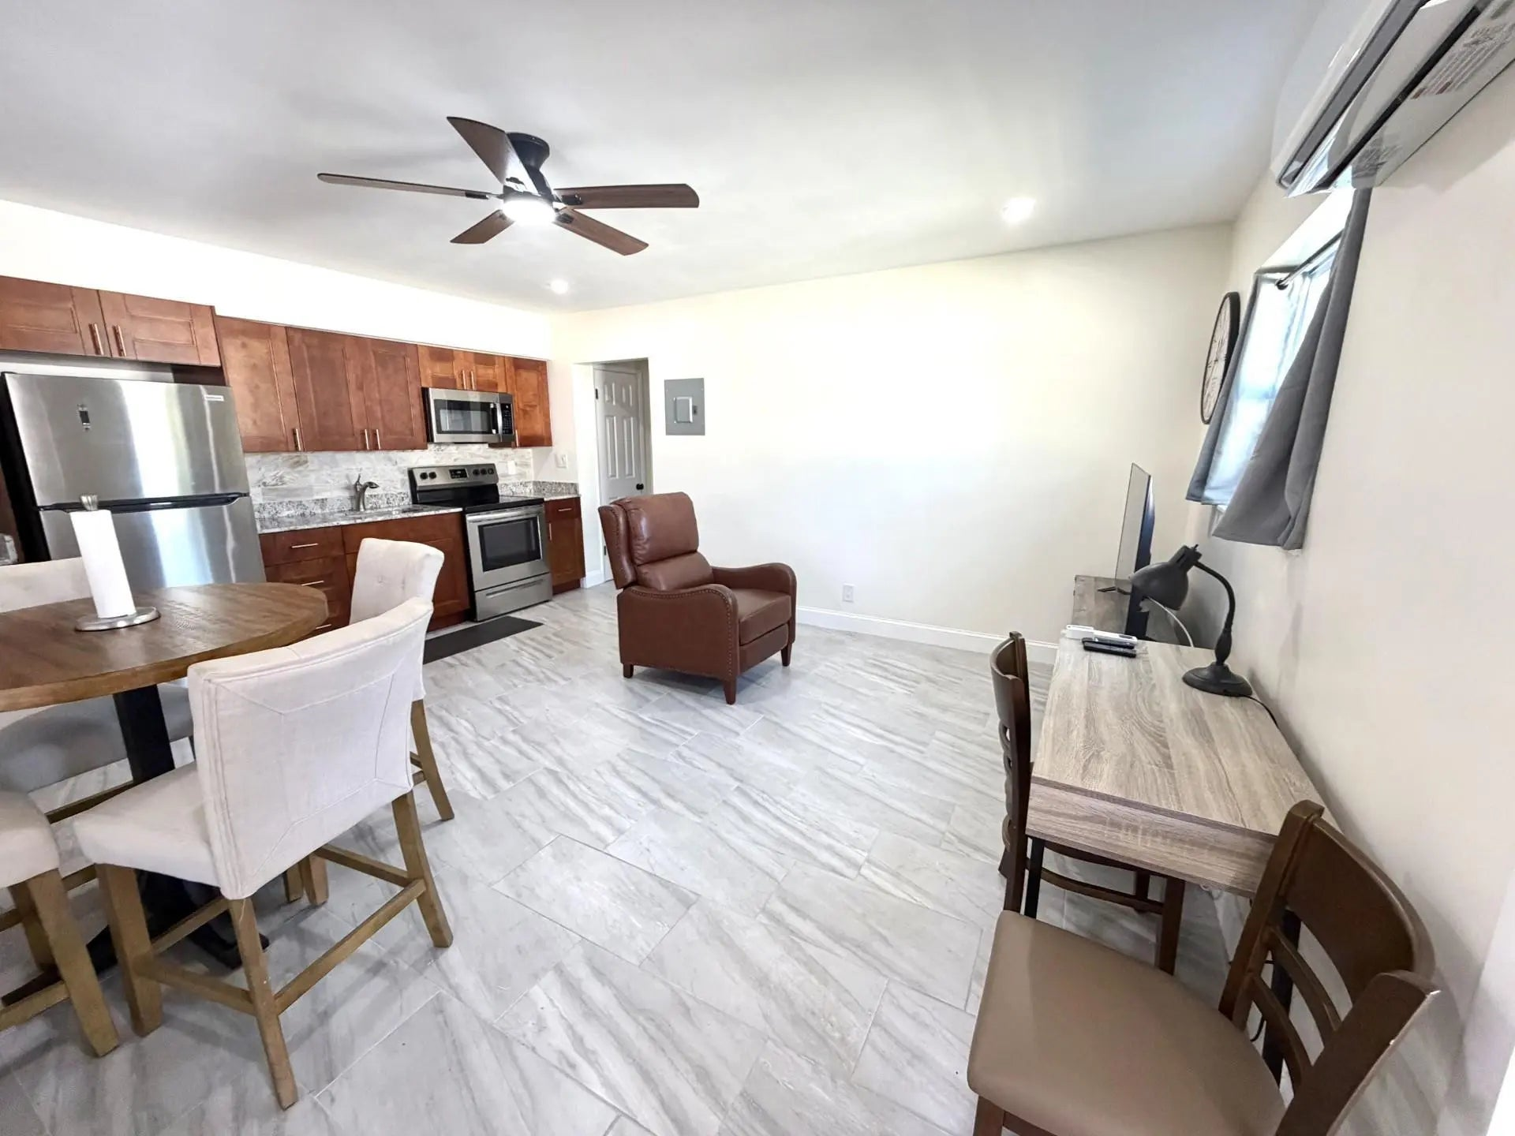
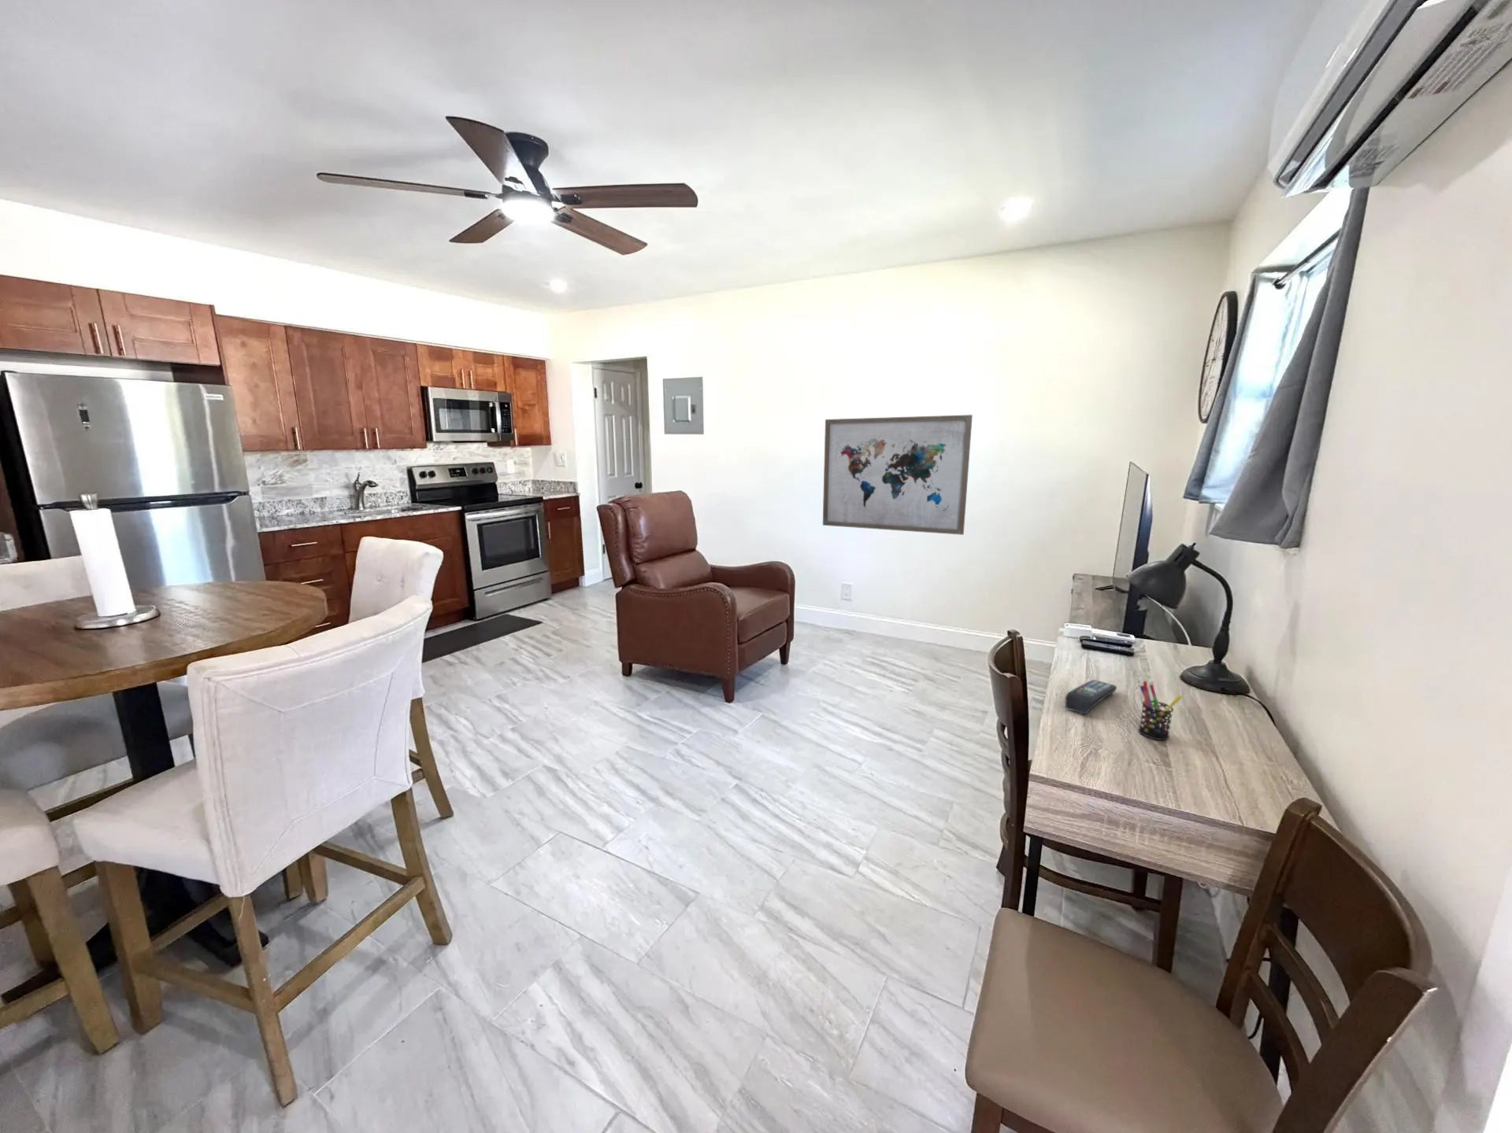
+ wall art [823,414,974,536]
+ pen holder [1138,680,1183,741]
+ remote control [1064,680,1118,714]
